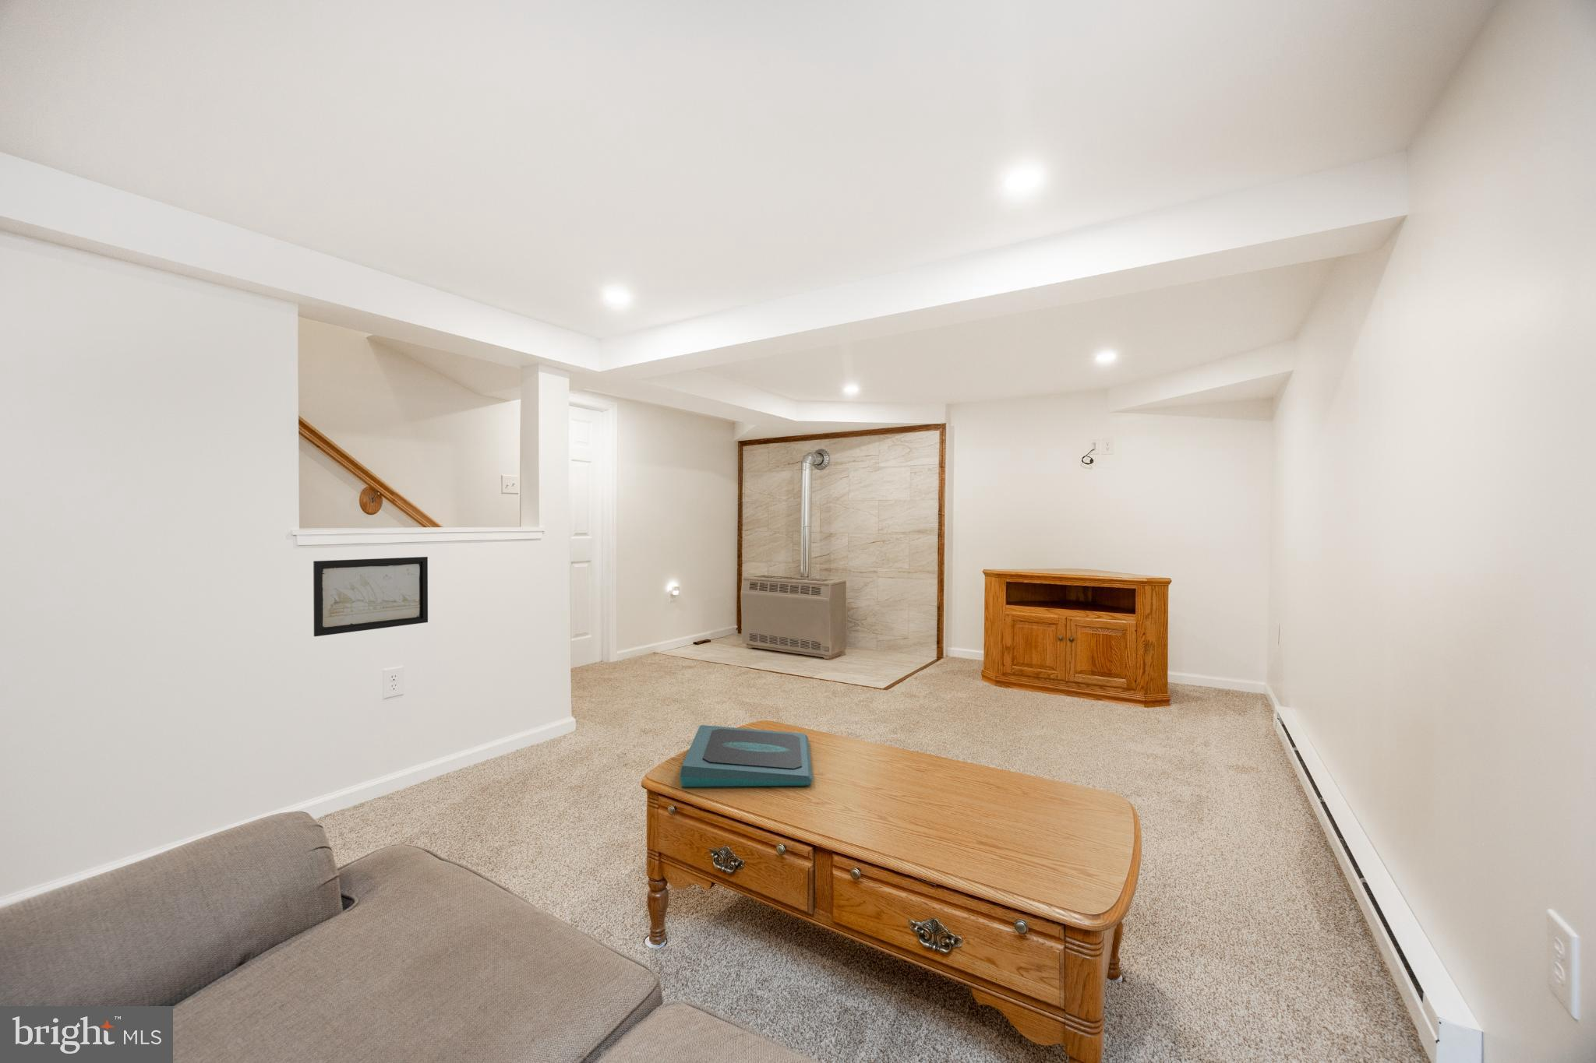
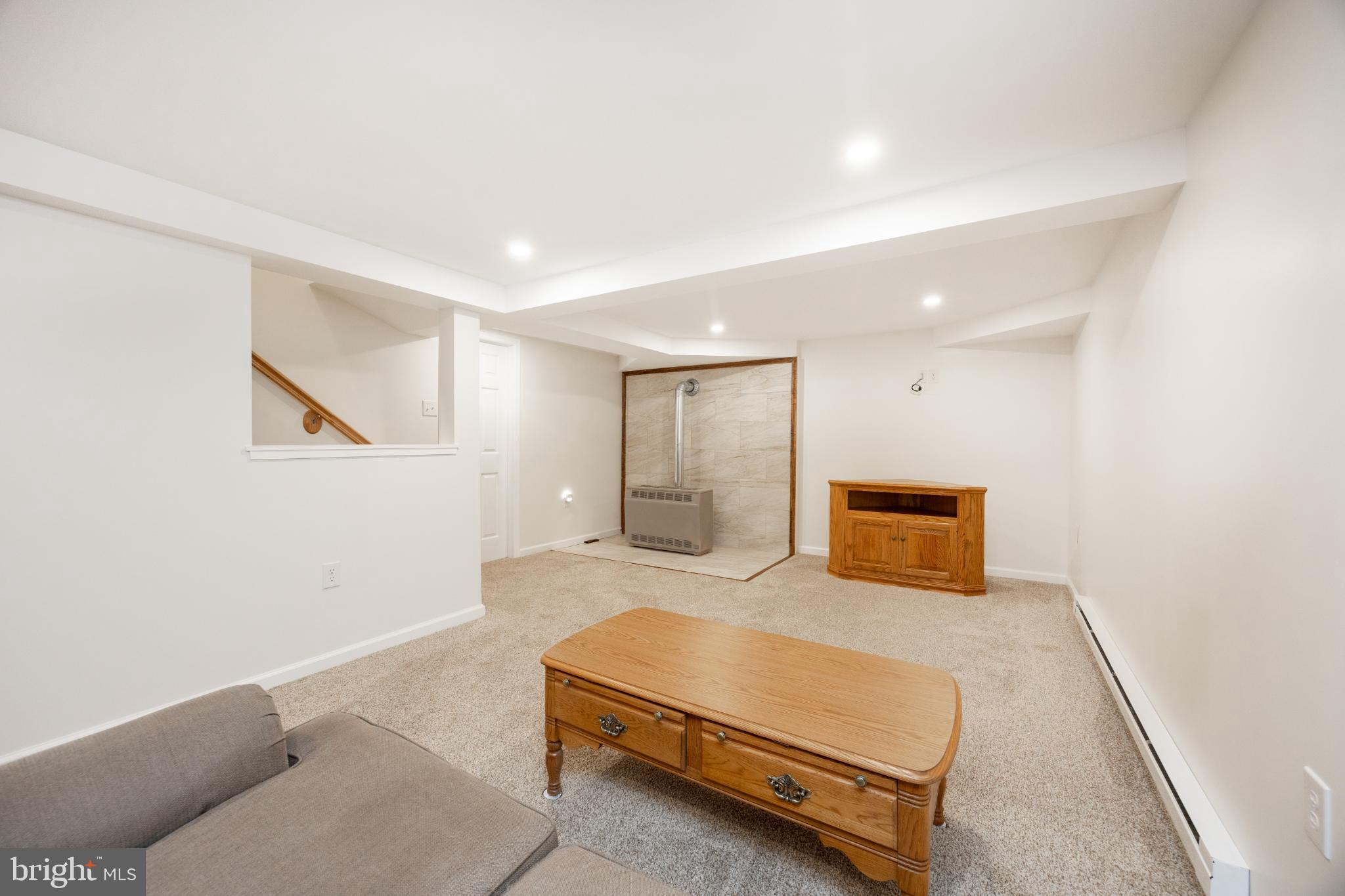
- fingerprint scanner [679,724,814,788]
- wall art [312,556,428,637]
